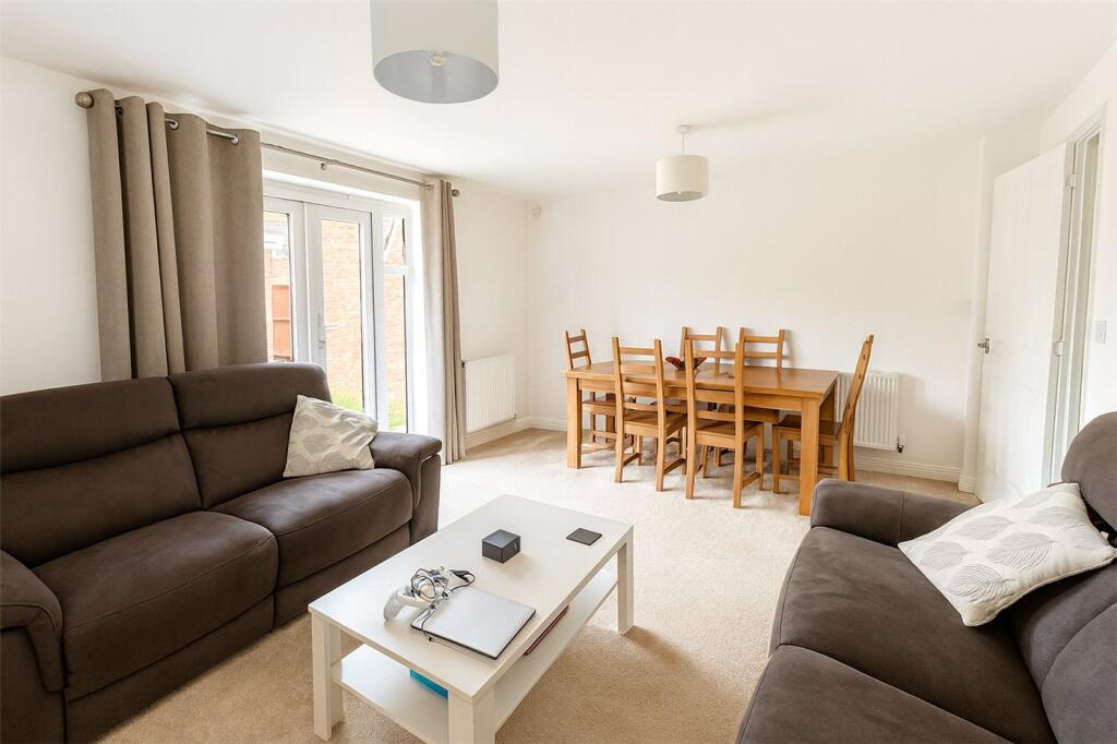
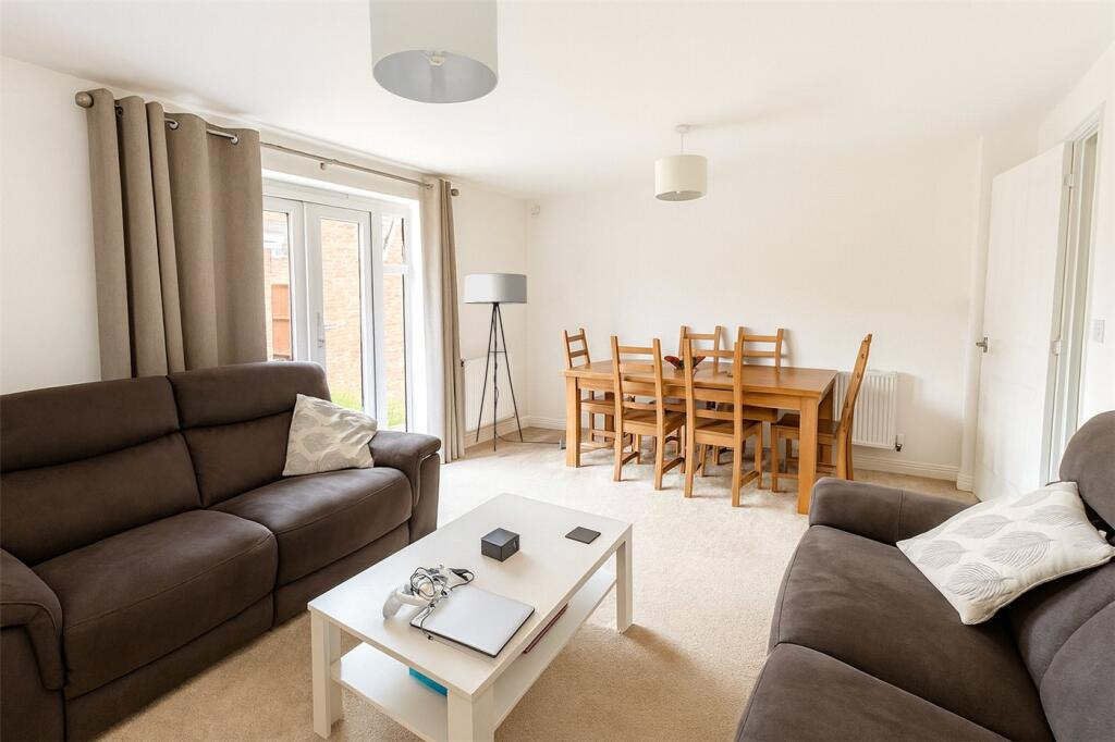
+ floor lamp [463,272,567,453]
